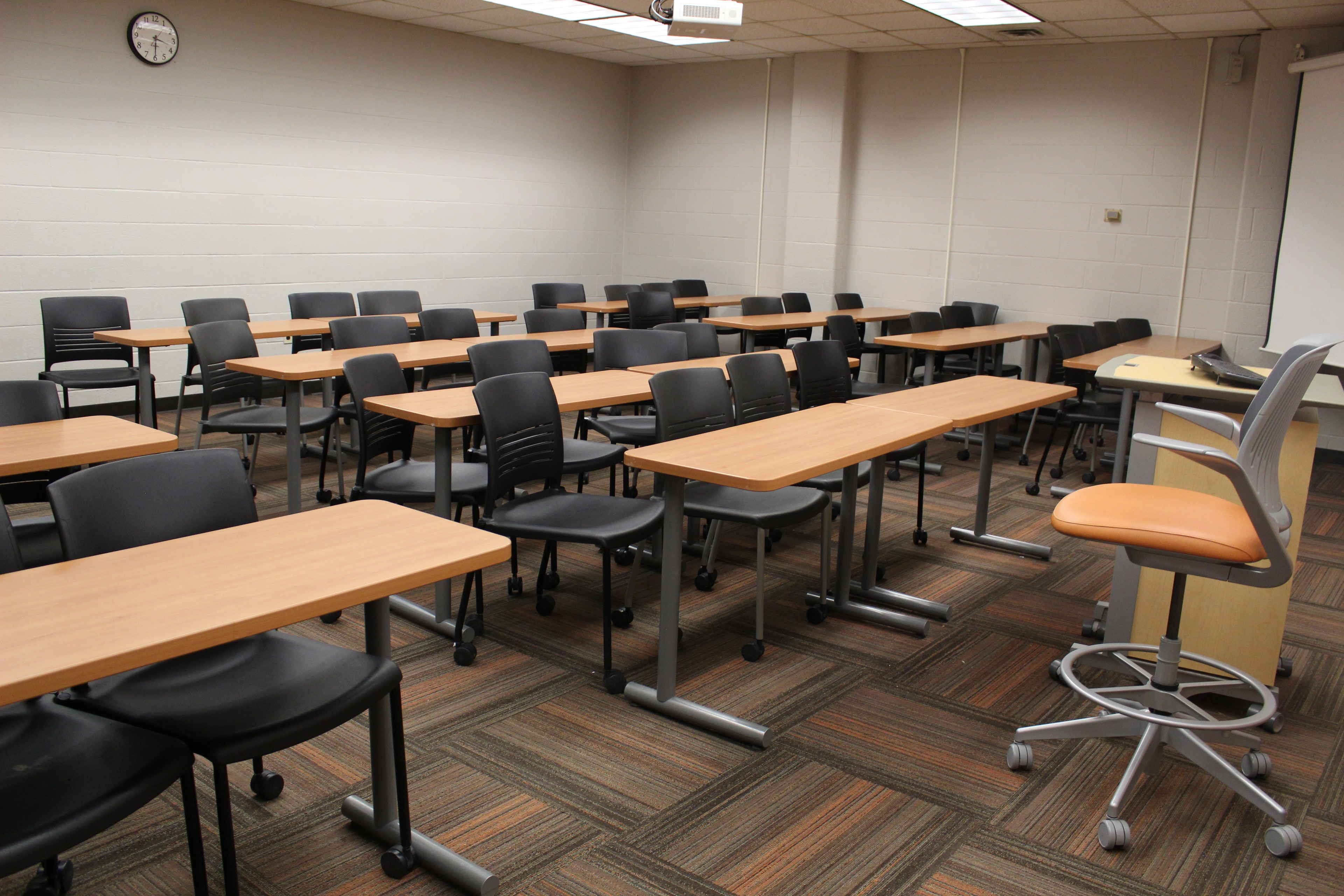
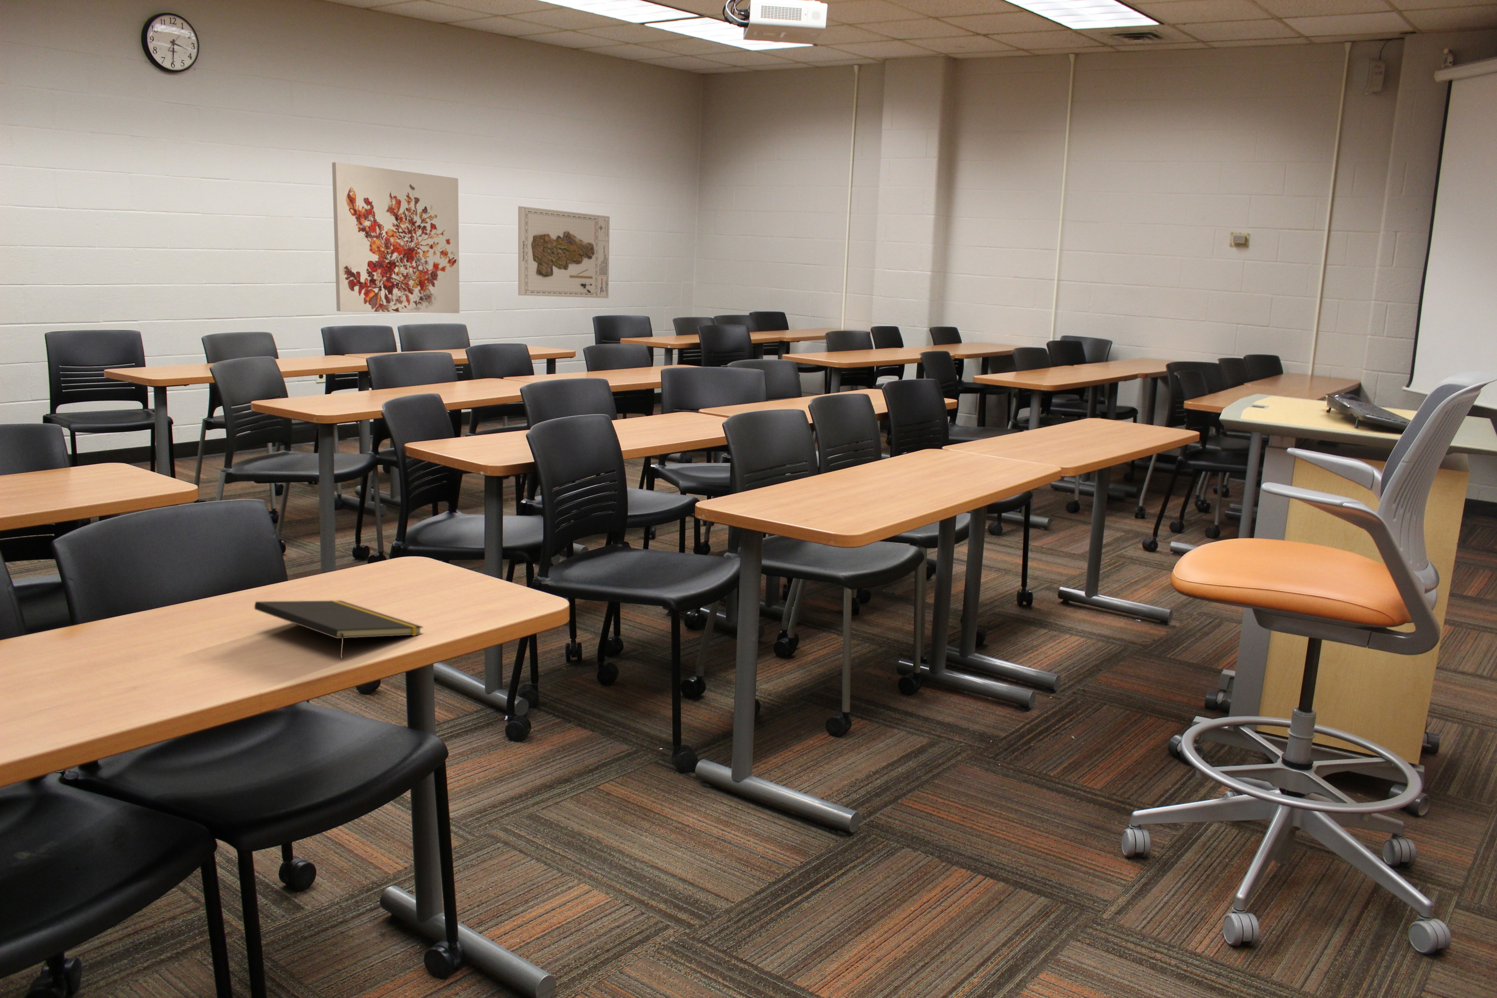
+ map [518,206,610,299]
+ wall art [332,162,460,314]
+ notepad [254,600,423,659]
